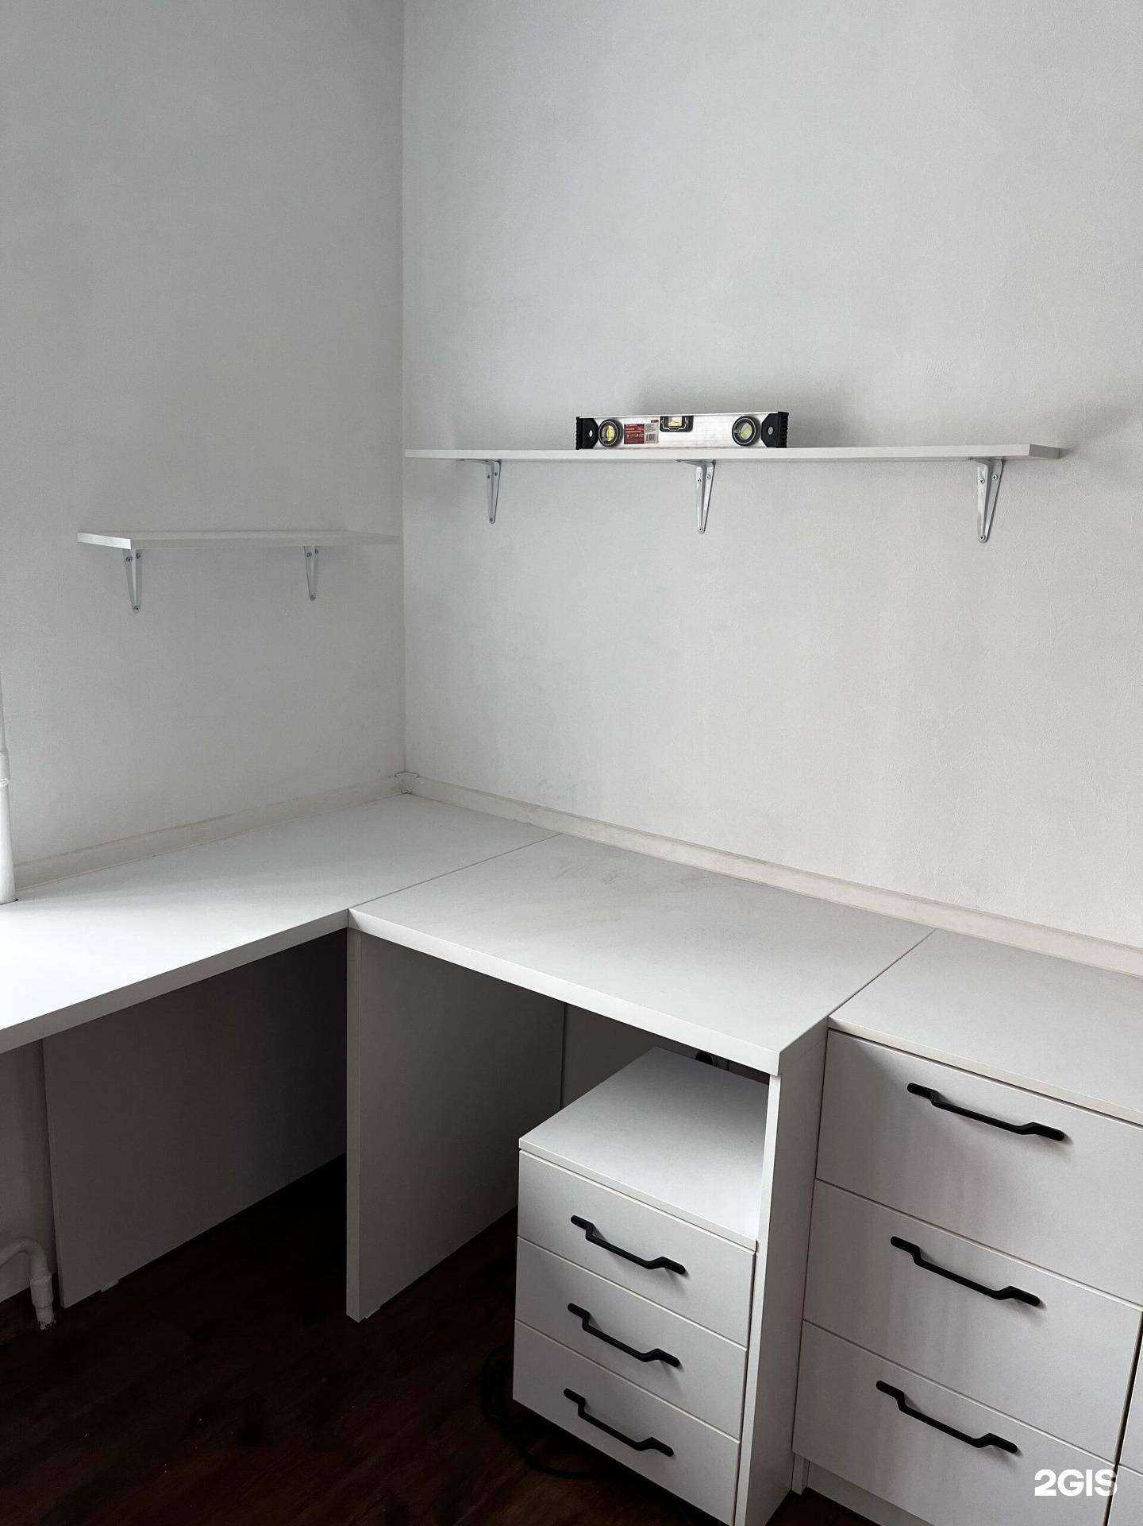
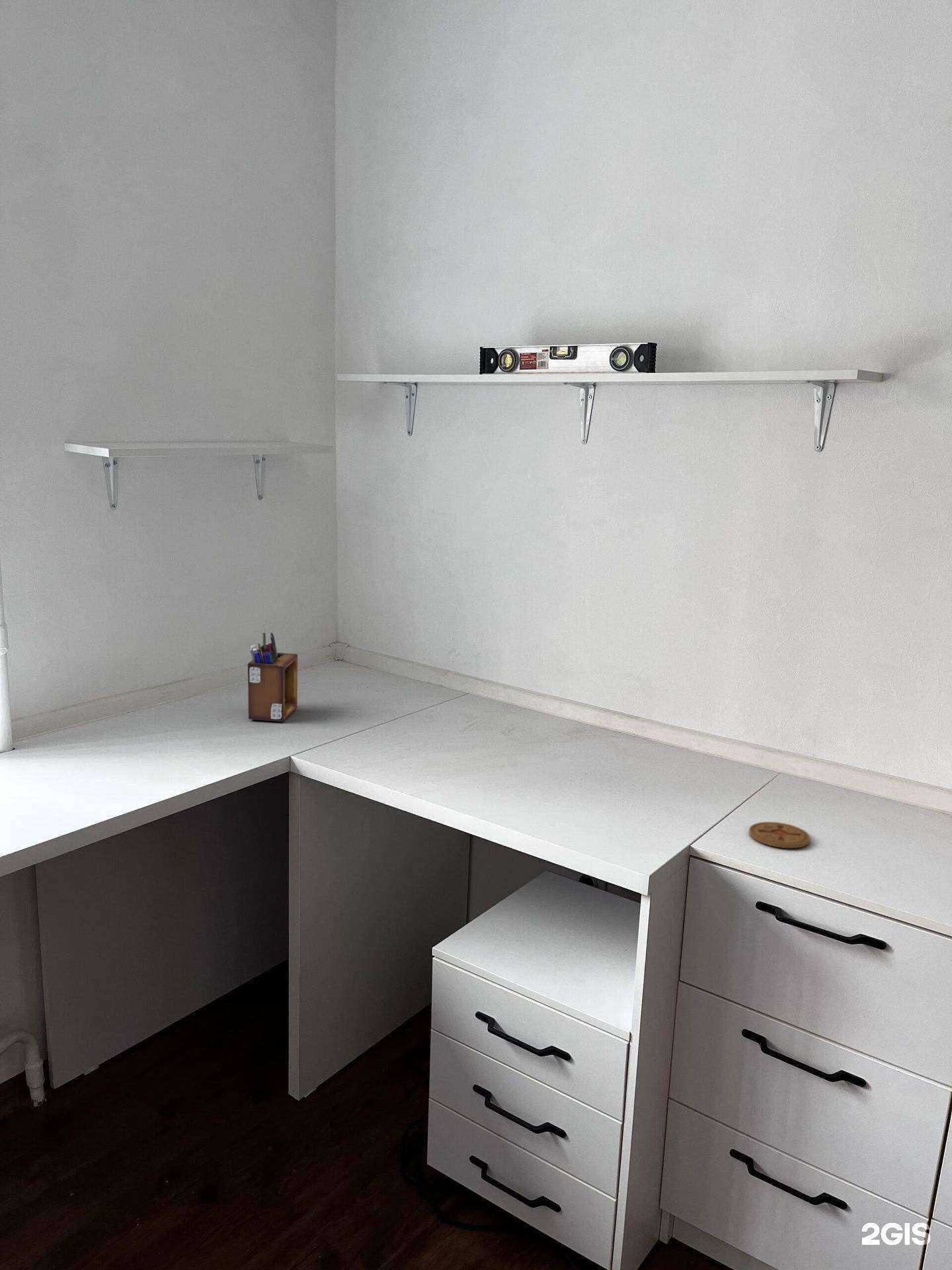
+ desk organizer [247,632,298,722]
+ coaster [748,821,811,849]
